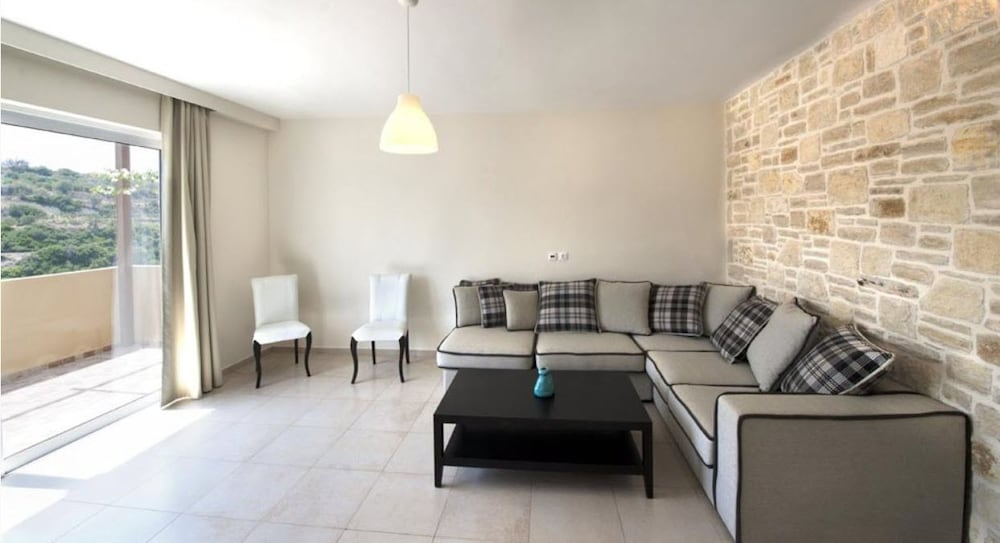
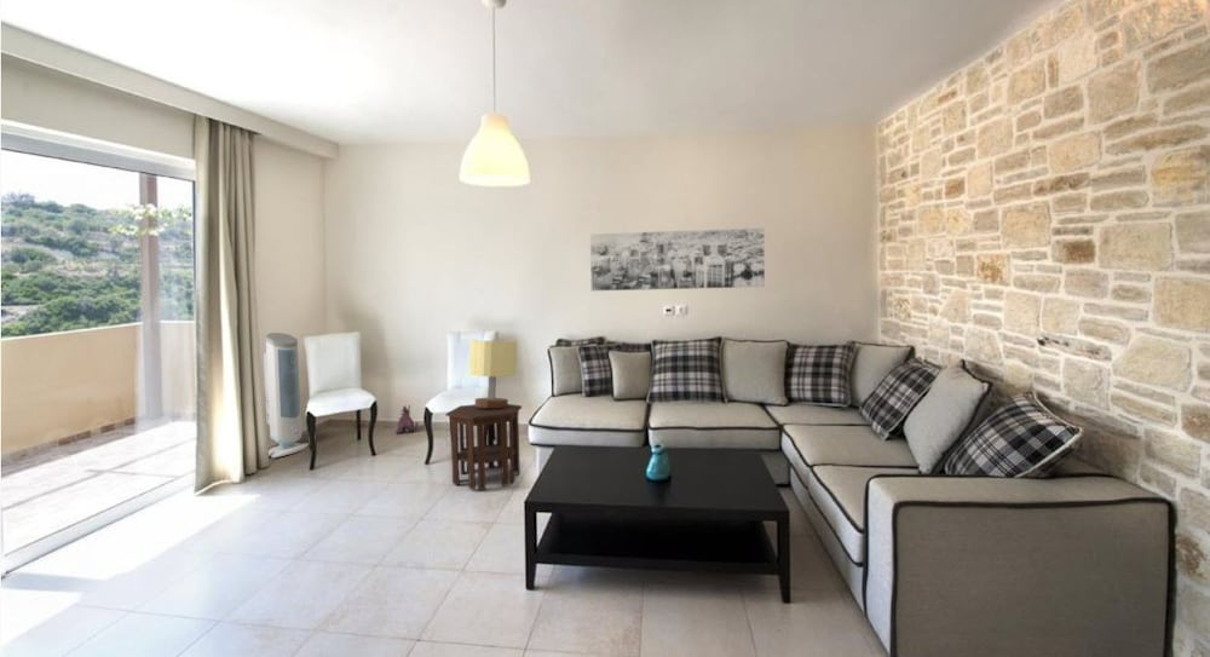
+ side table [445,403,523,491]
+ table lamp [468,339,518,408]
+ plush toy [394,404,419,434]
+ wall art [589,227,766,292]
+ air purifier [263,332,310,459]
